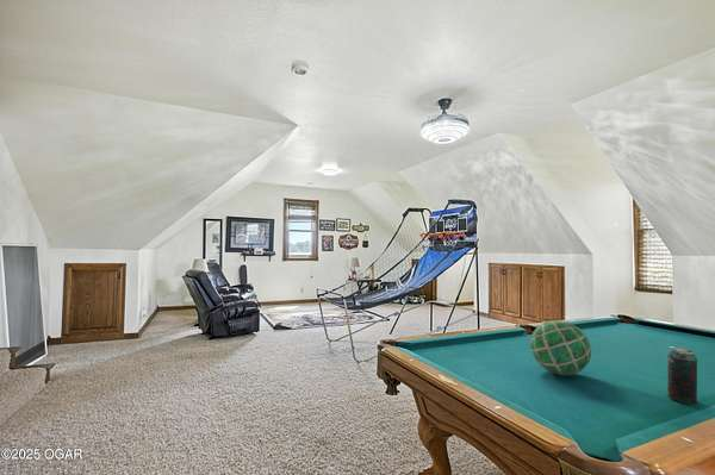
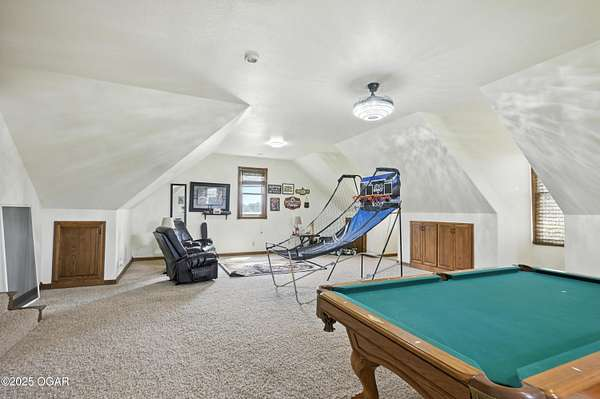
- volleyball [529,319,592,376]
- beverage can [666,348,698,406]
